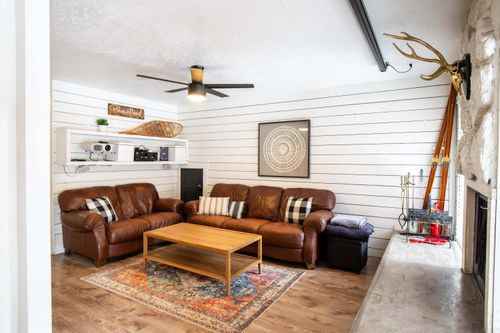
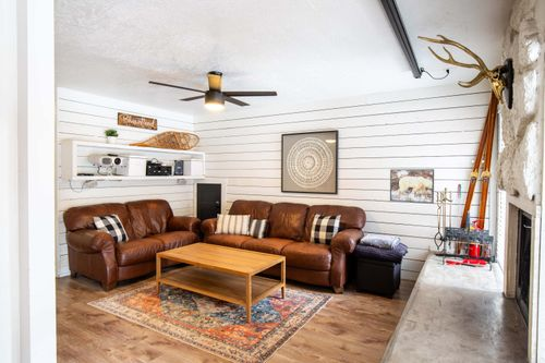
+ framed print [389,168,435,204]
